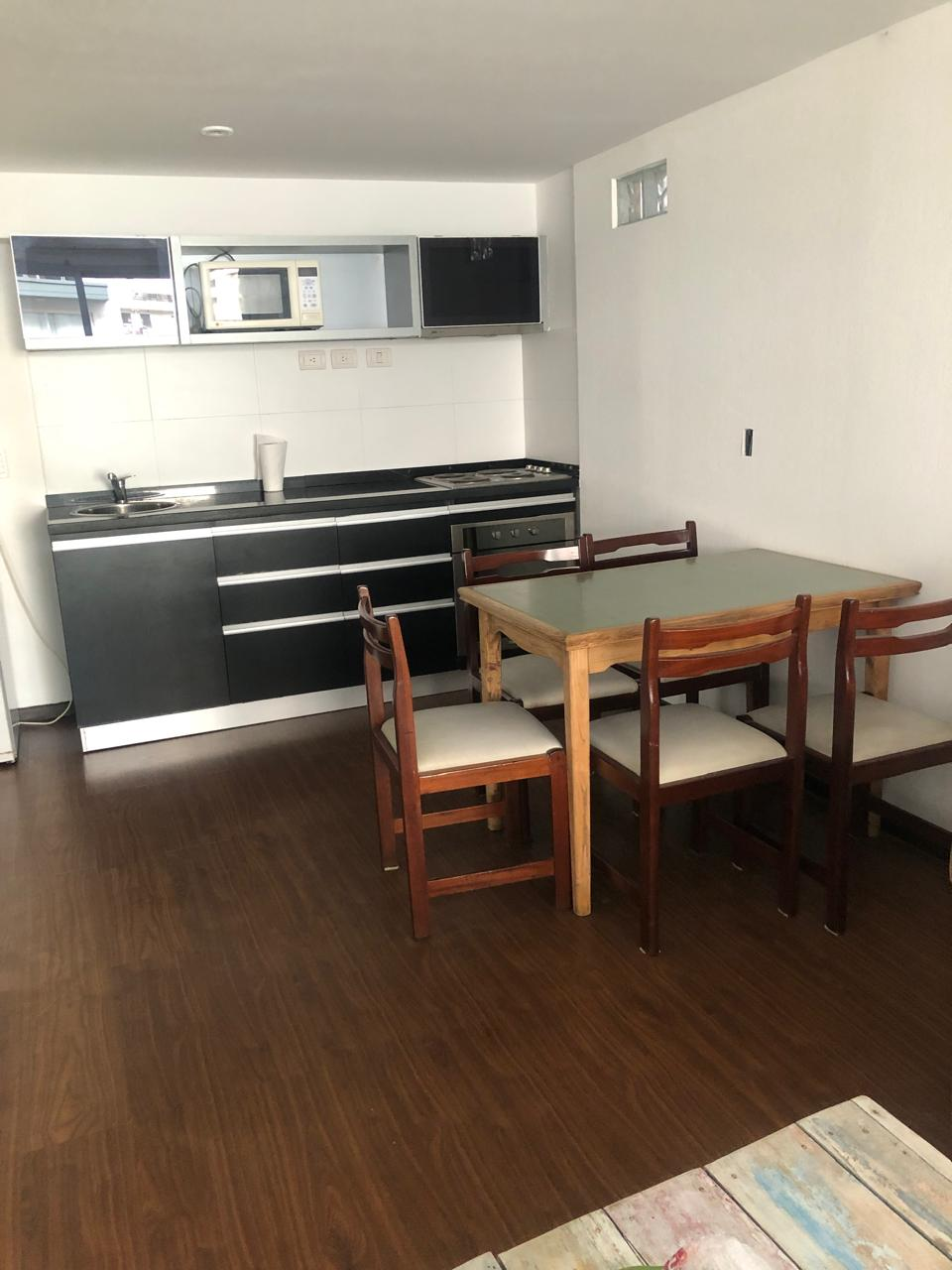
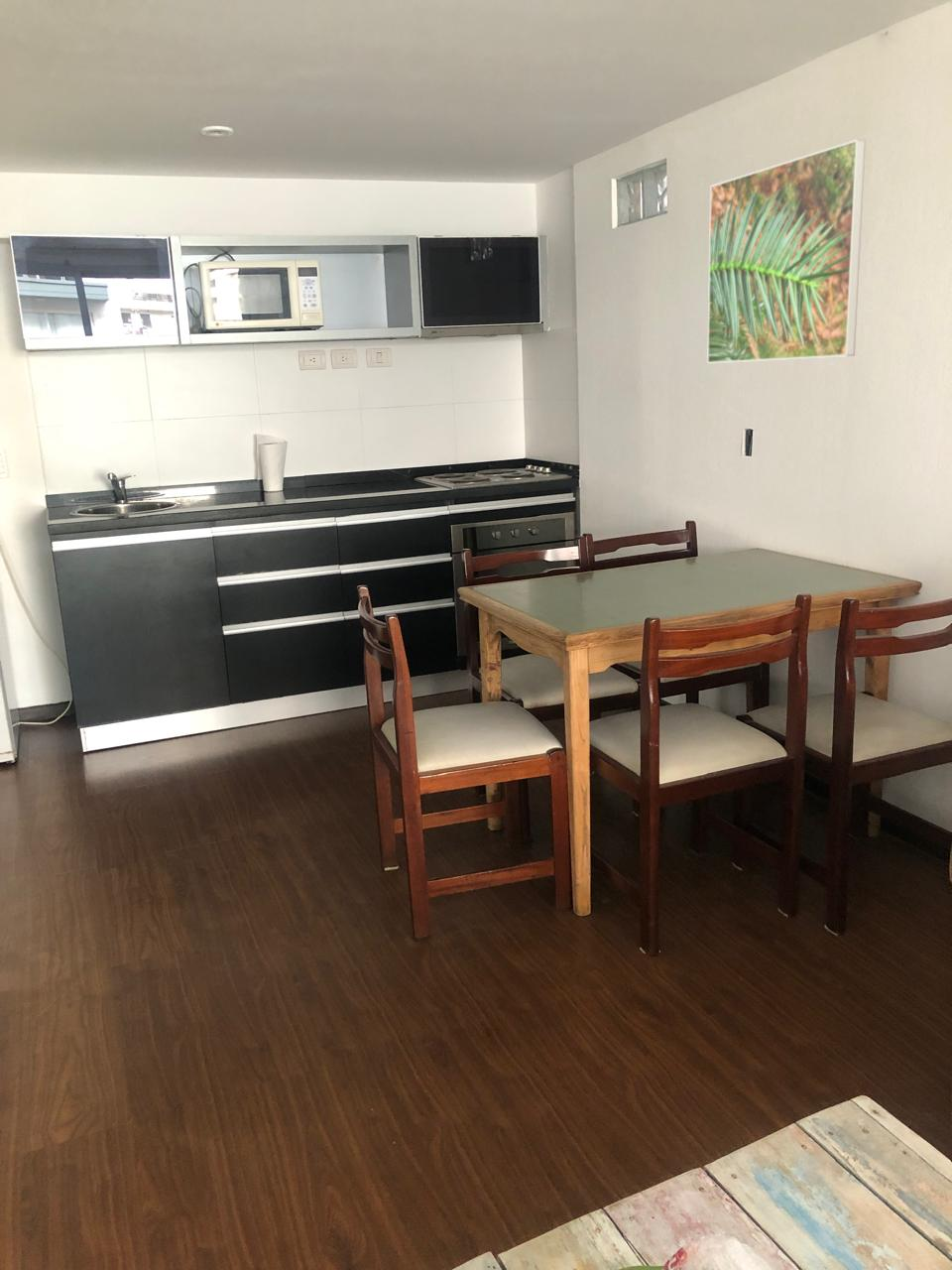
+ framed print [706,138,867,364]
